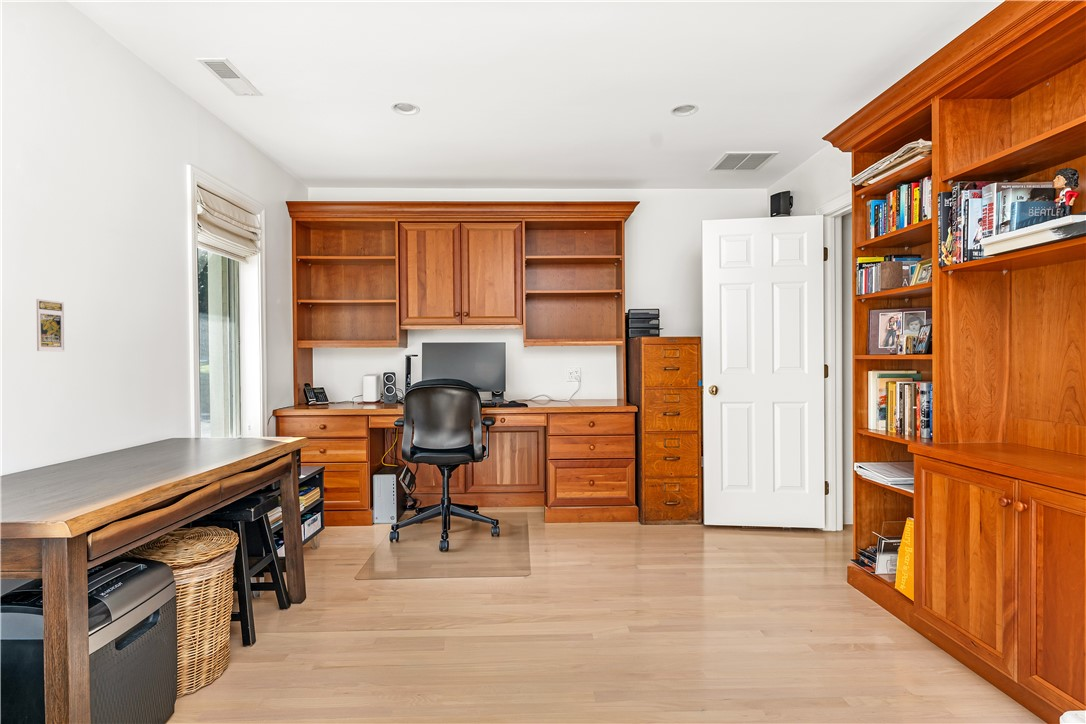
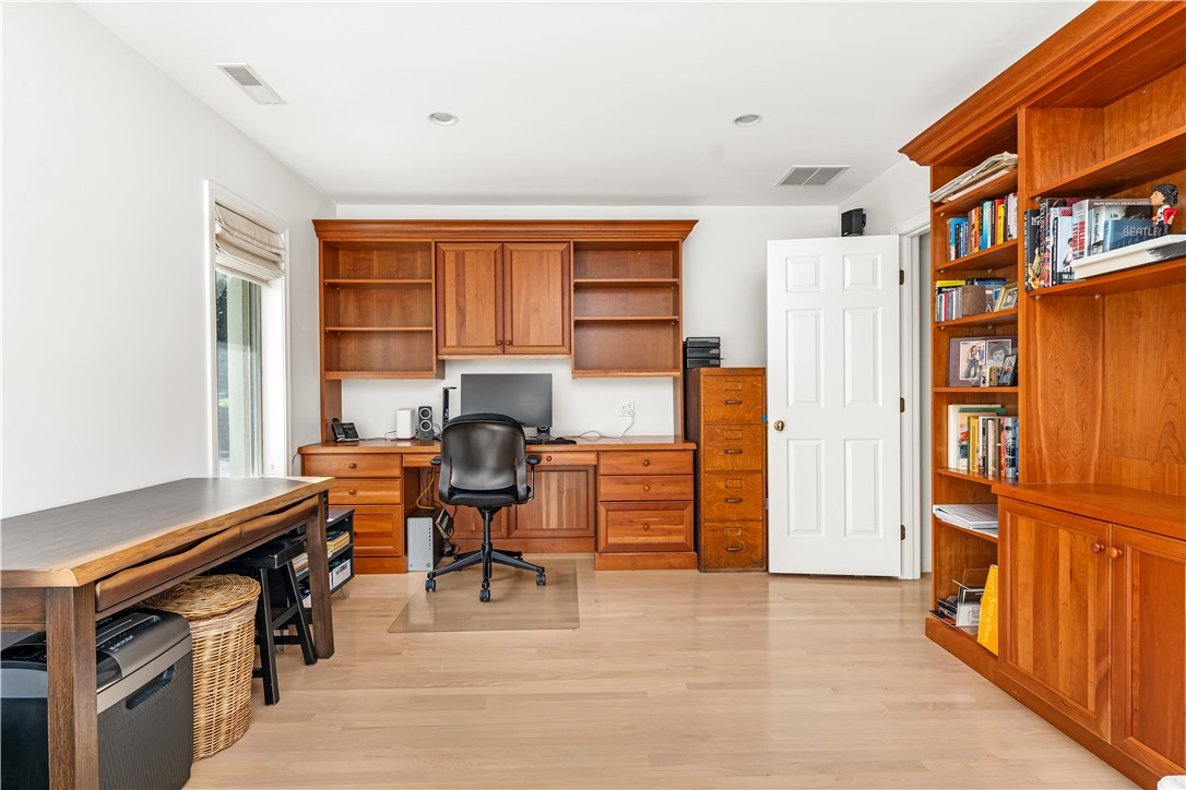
- trading card [36,298,65,352]
